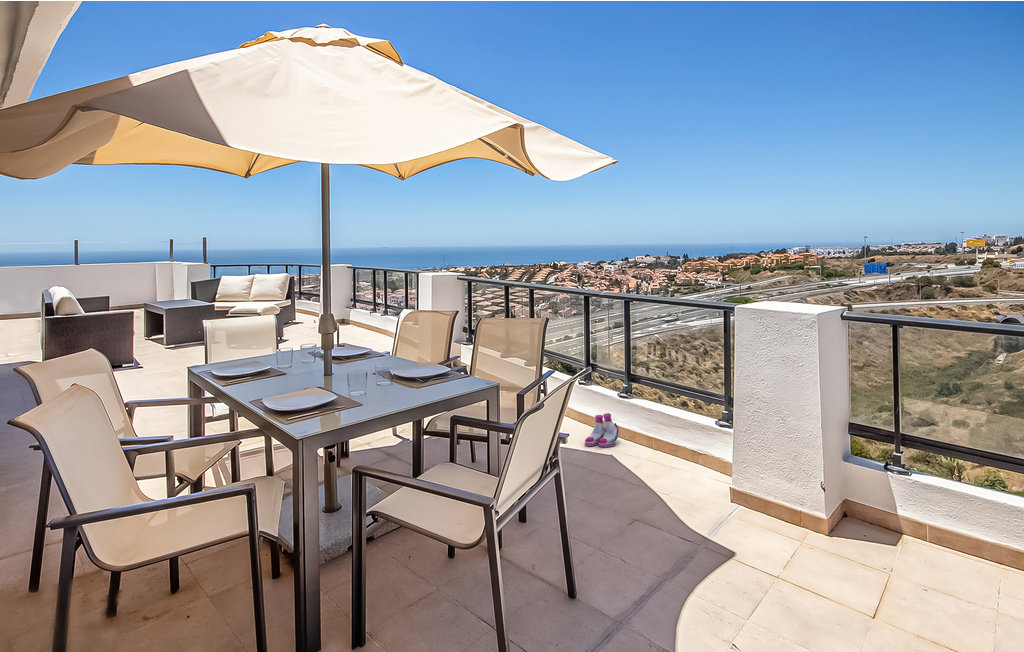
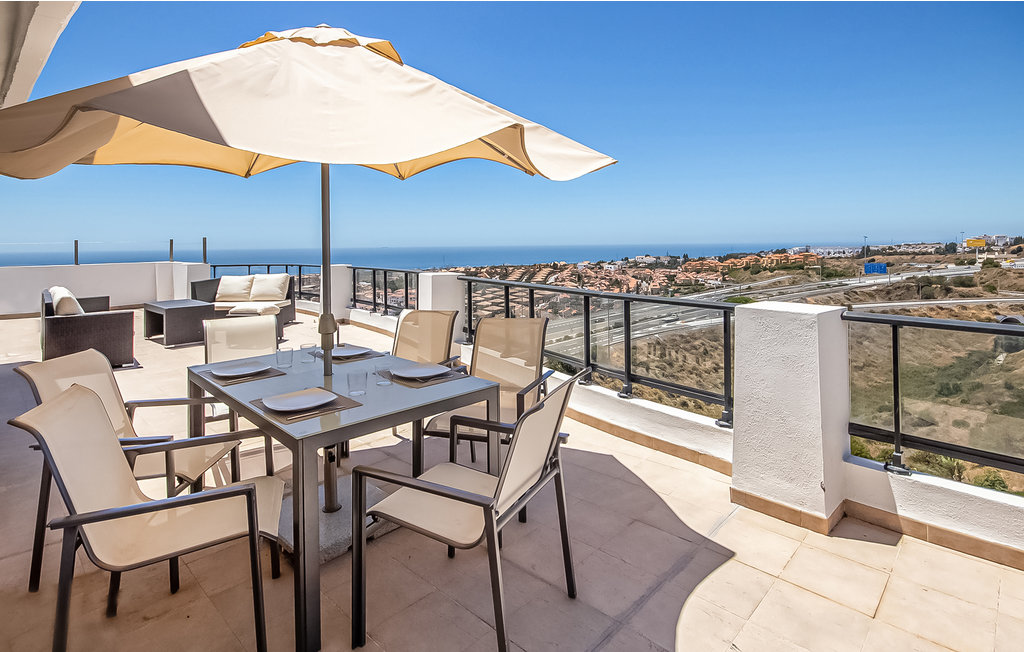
- boots [584,412,620,448]
